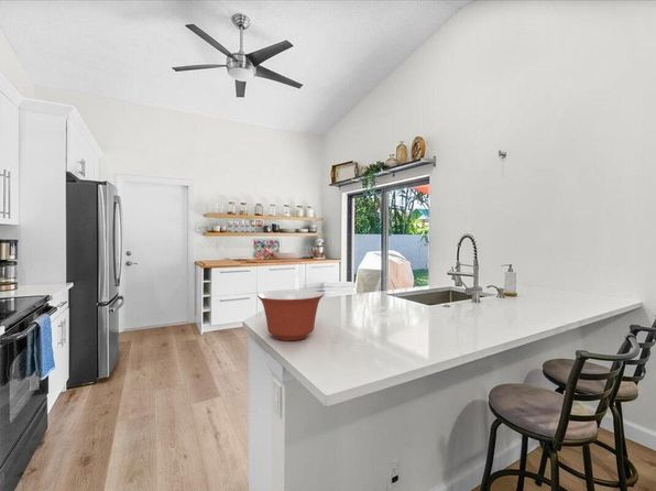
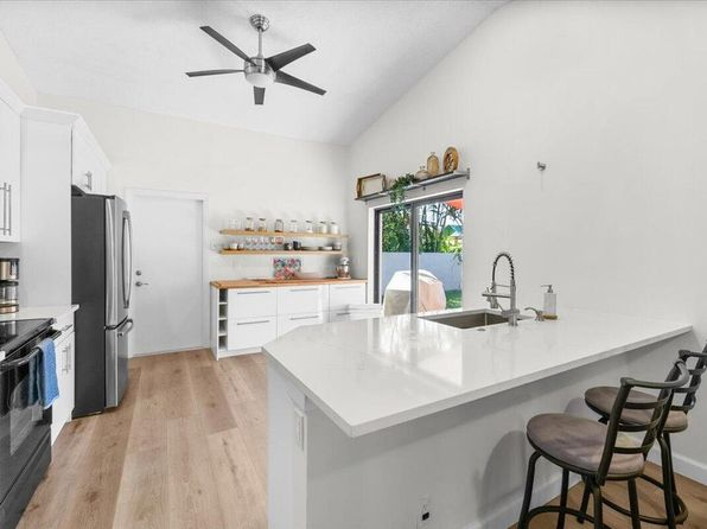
- mixing bowl [256,288,325,341]
